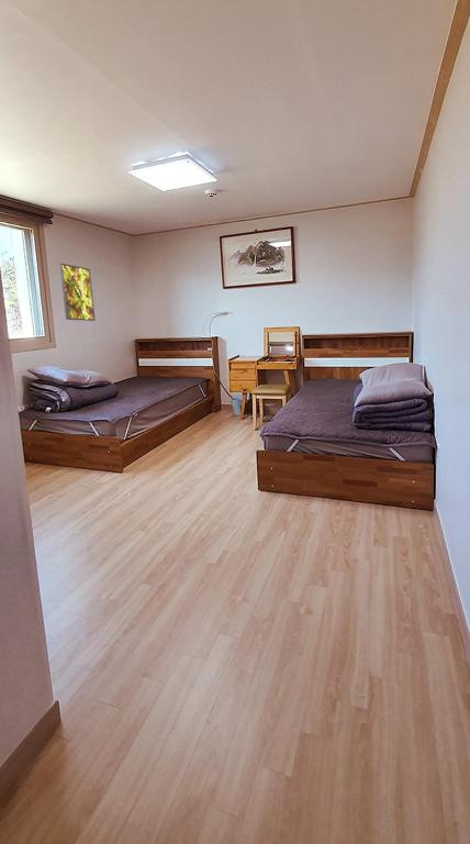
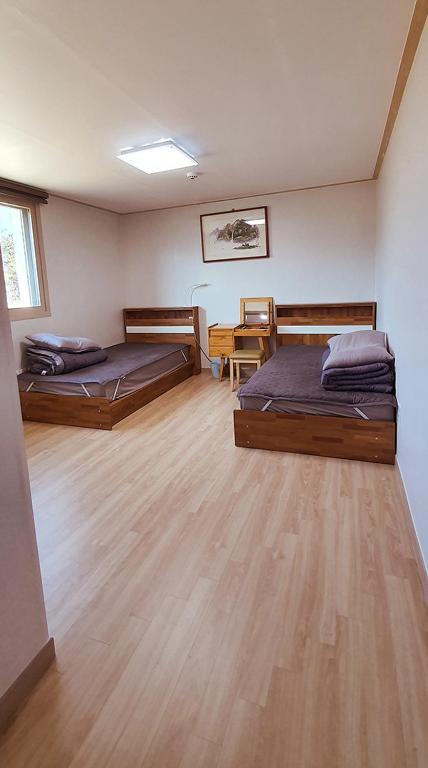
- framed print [58,263,97,322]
